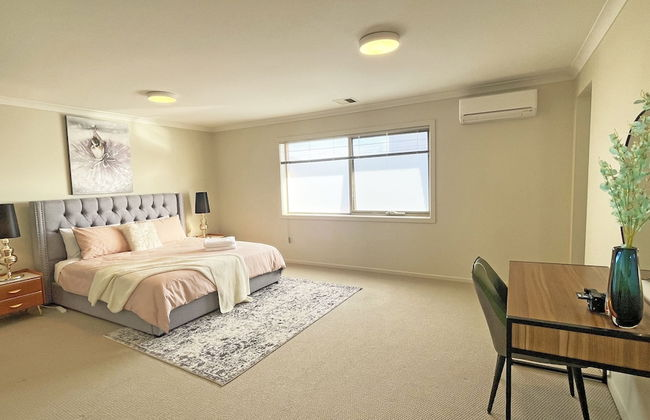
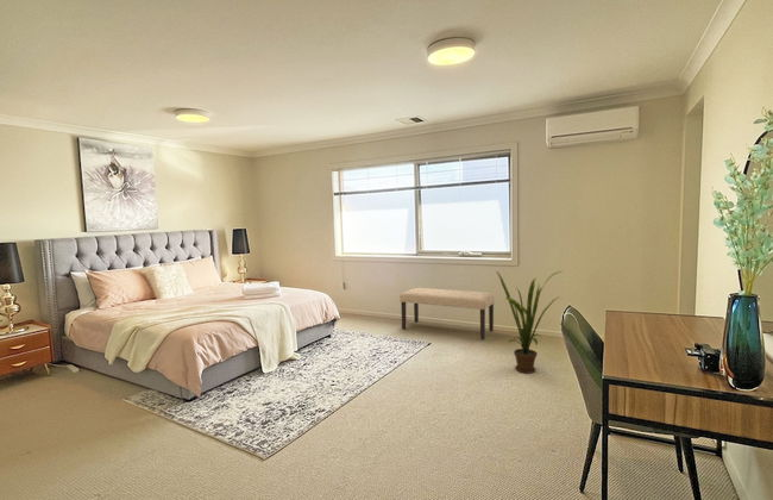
+ bench [398,287,496,340]
+ house plant [496,270,563,375]
